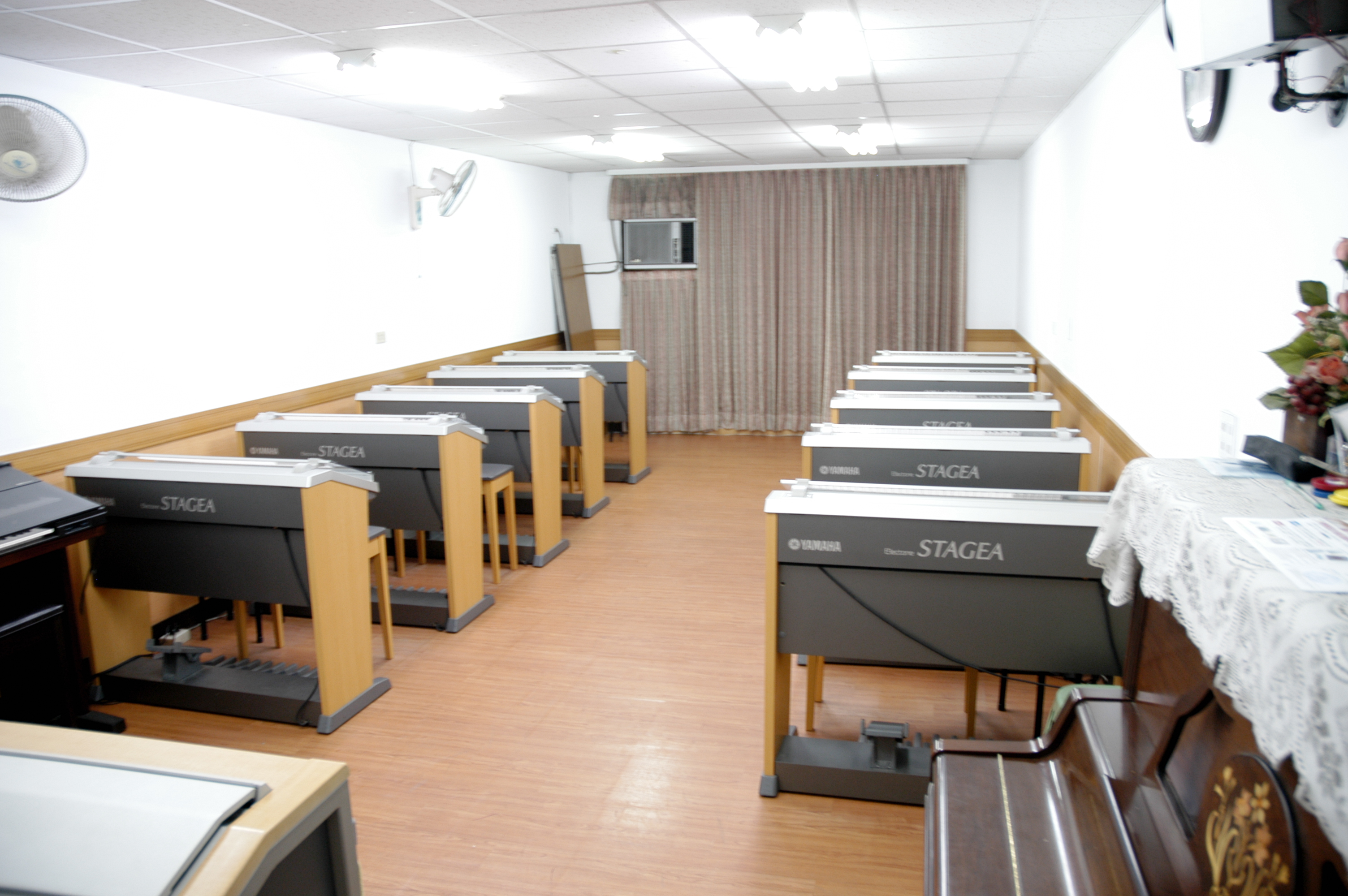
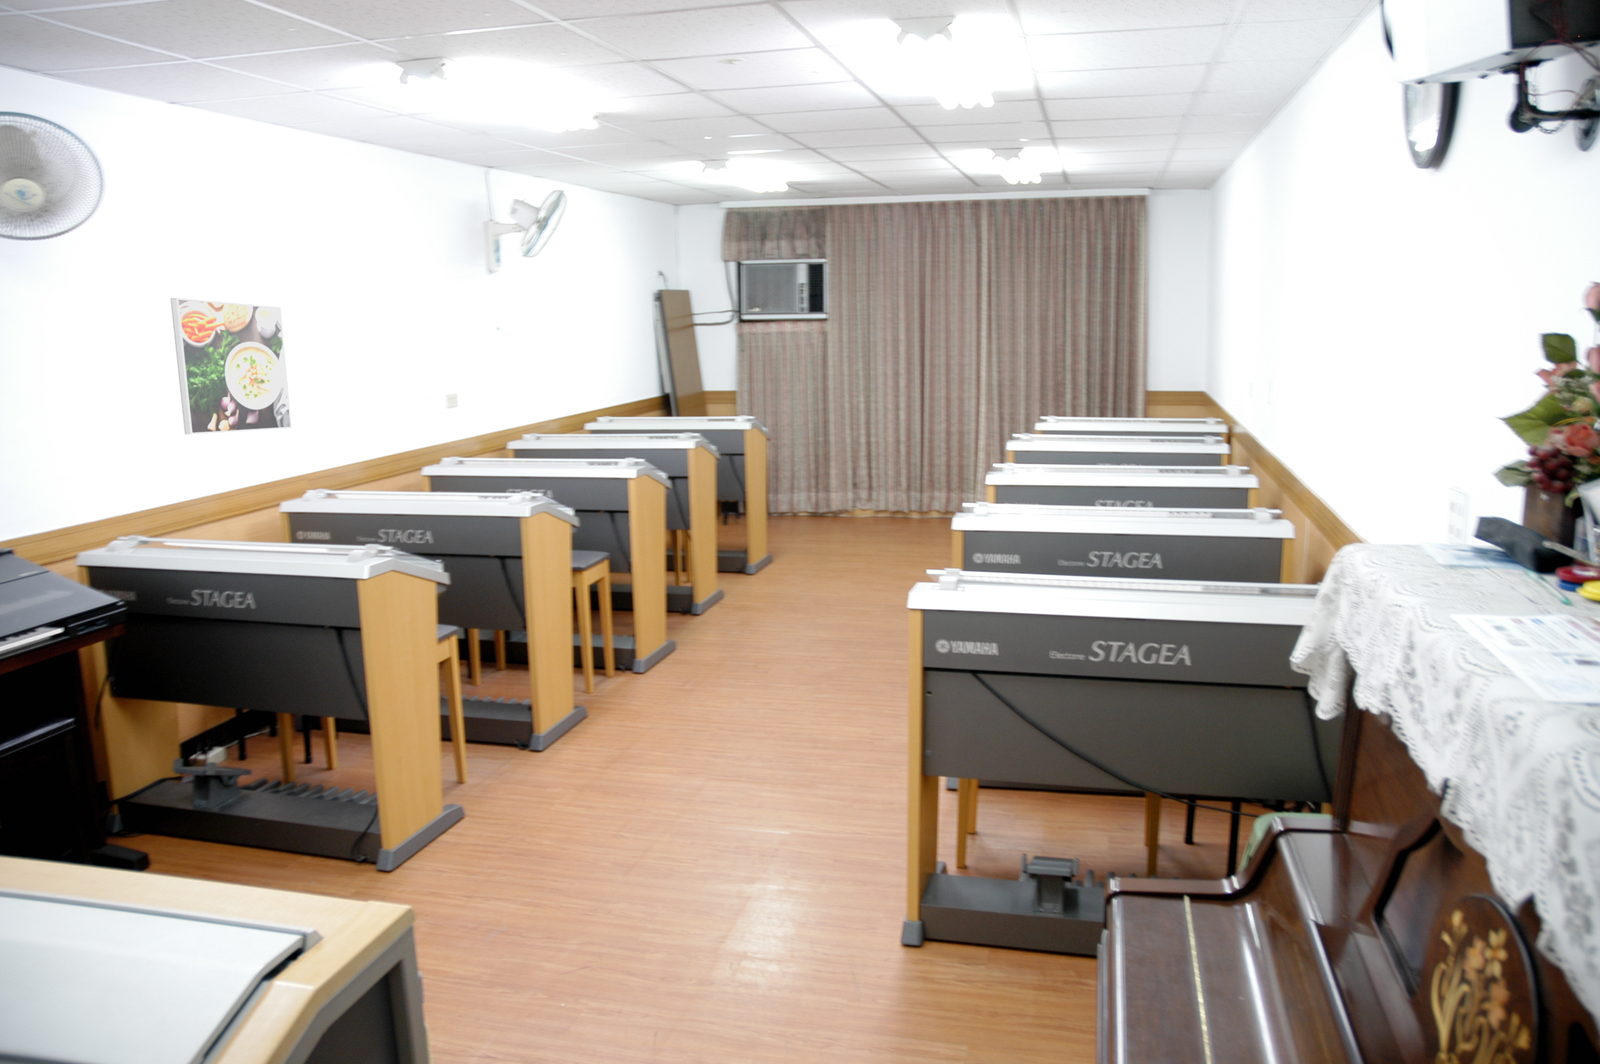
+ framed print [170,297,292,435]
